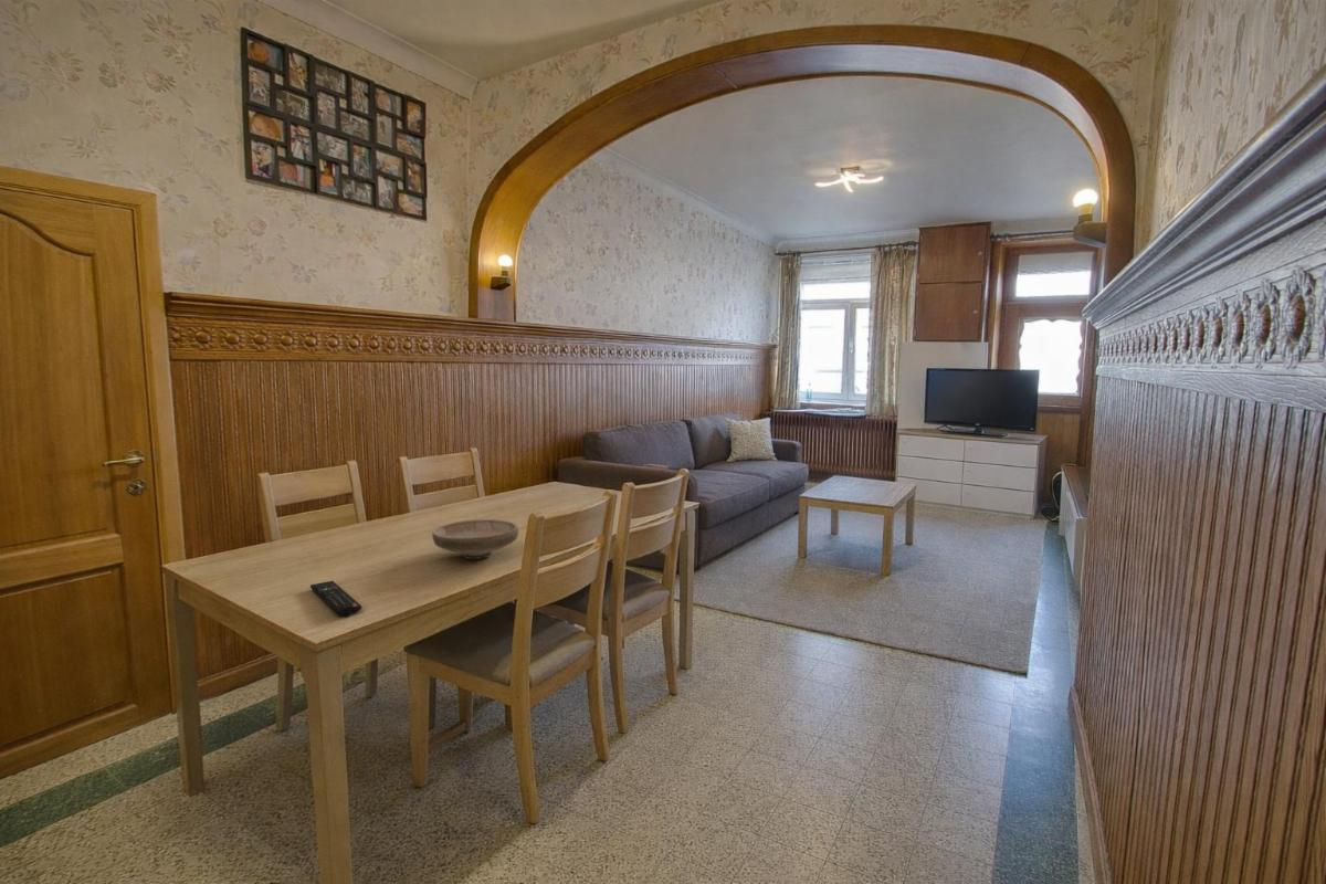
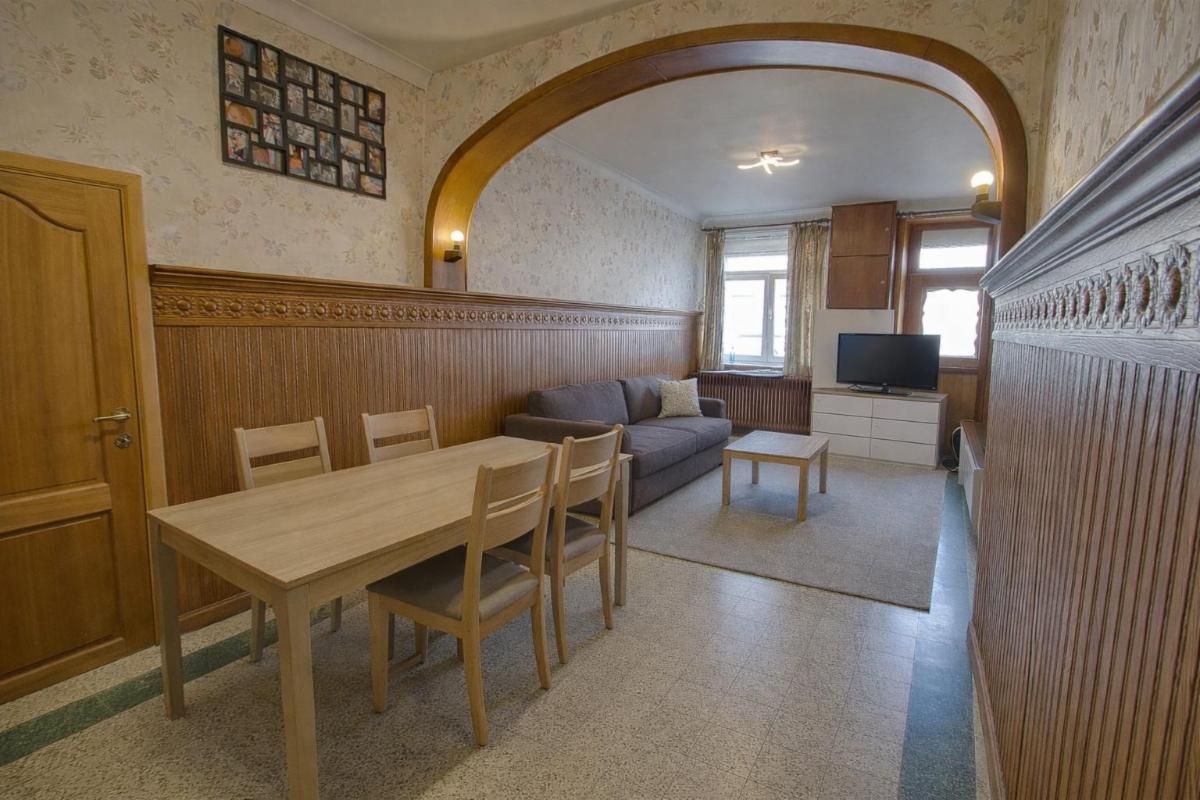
- remote control [309,580,362,617]
- bowl [431,518,519,560]
